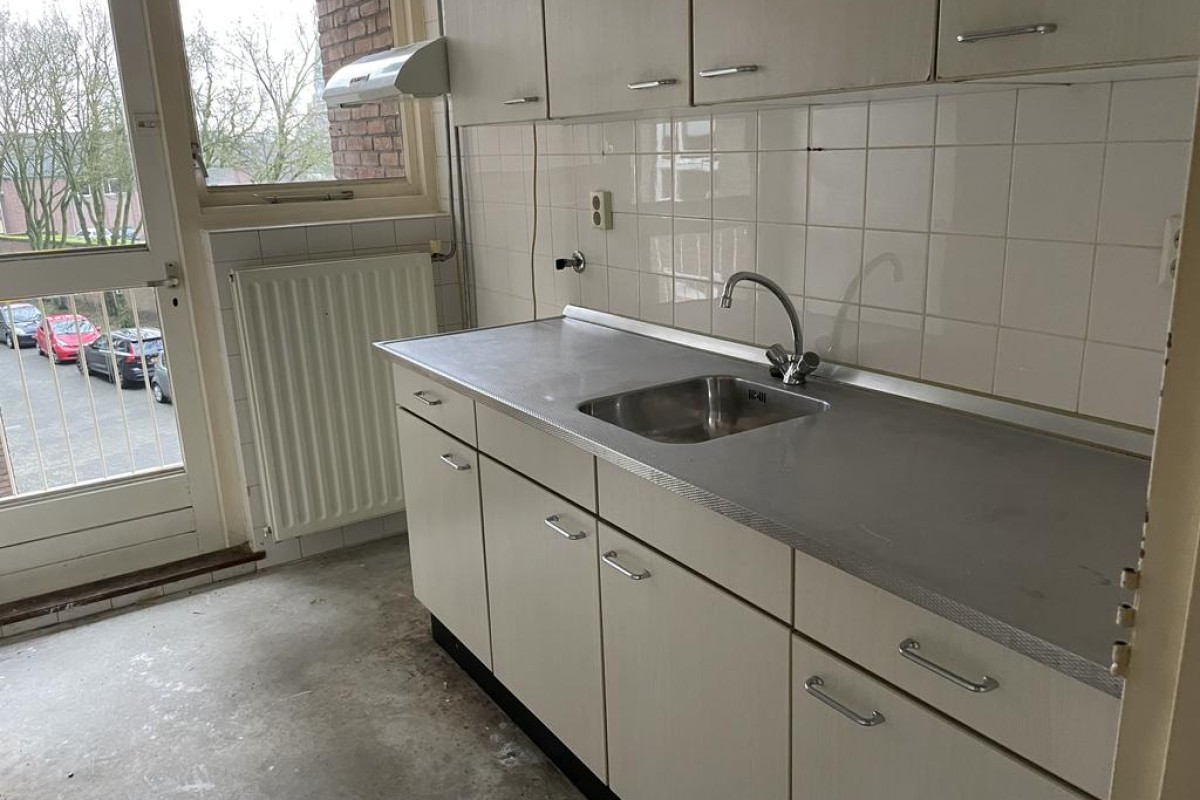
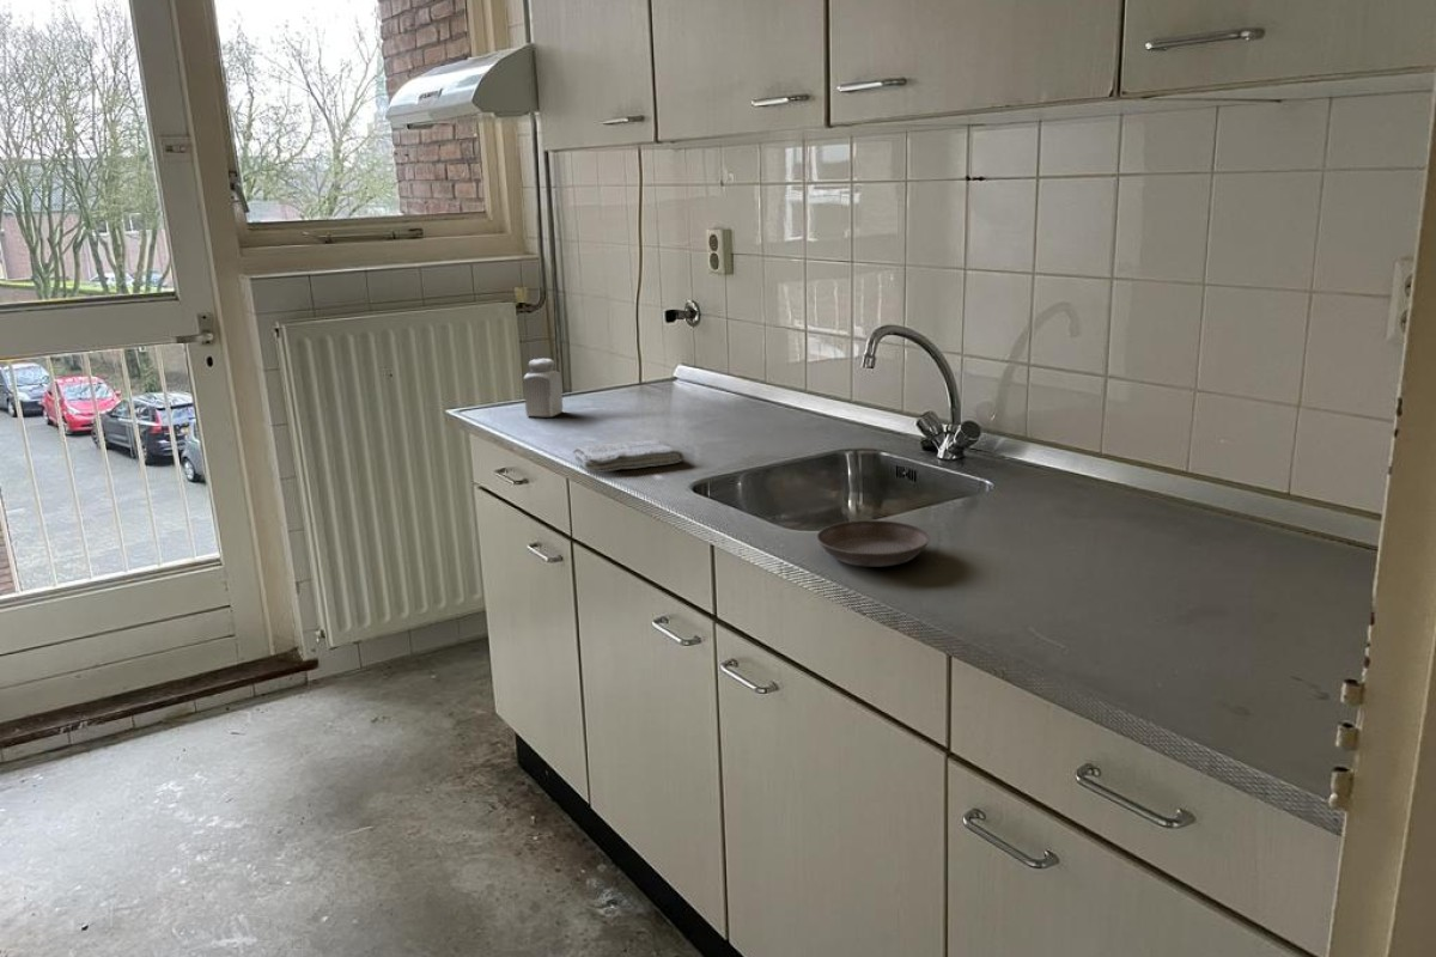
+ saucer [815,519,931,568]
+ washcloth [572,439,686,474]
+ salt shaker [522,358,564,417]
